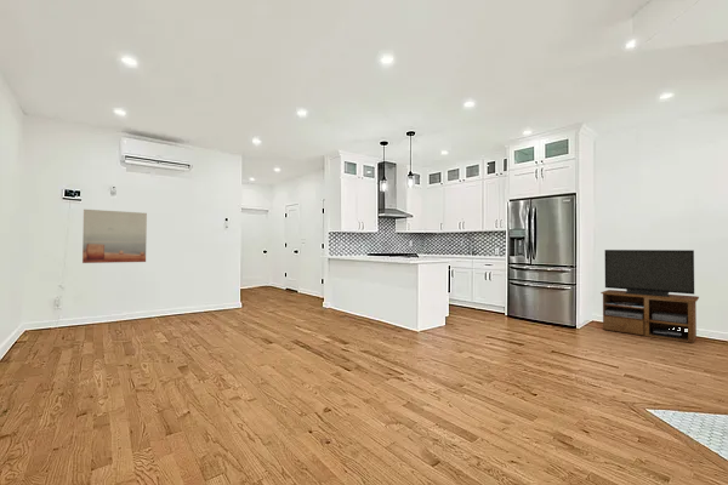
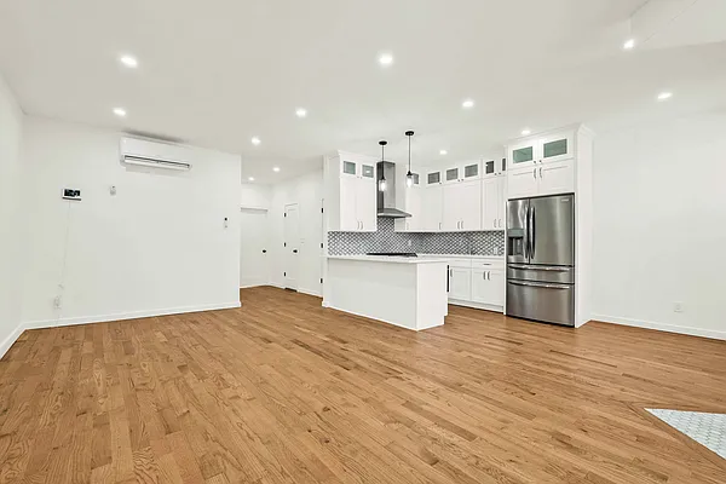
- wall art [81,209,148,264]
- tv stand [599,249,700,344]
